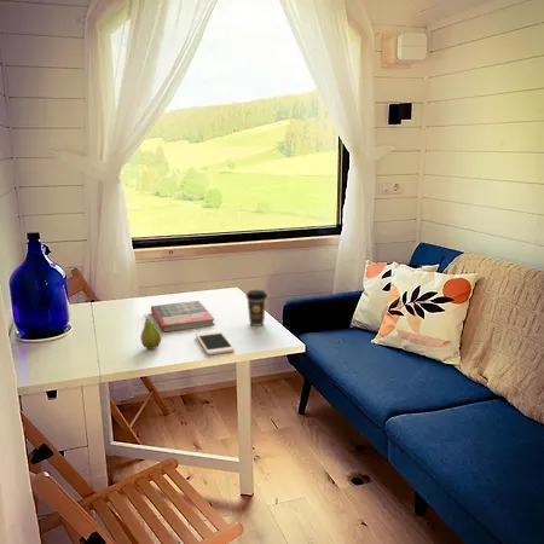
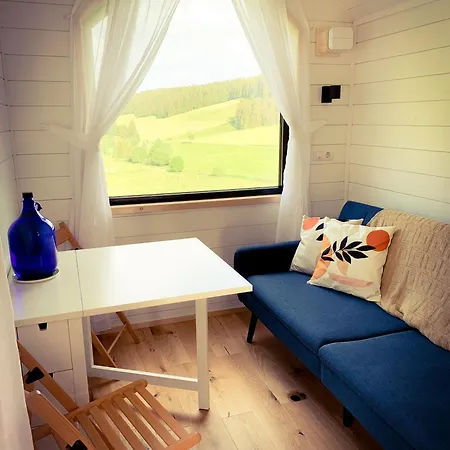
- book [150,300,216,332]
- cell phone [195,330,236,355]
- fruit [139,314,162,351]
- coffee cup [244,289,268,328]
